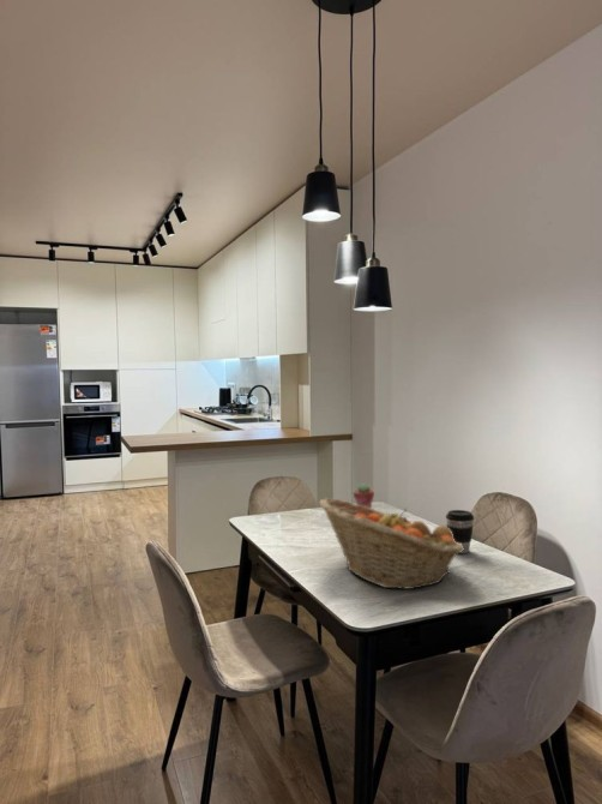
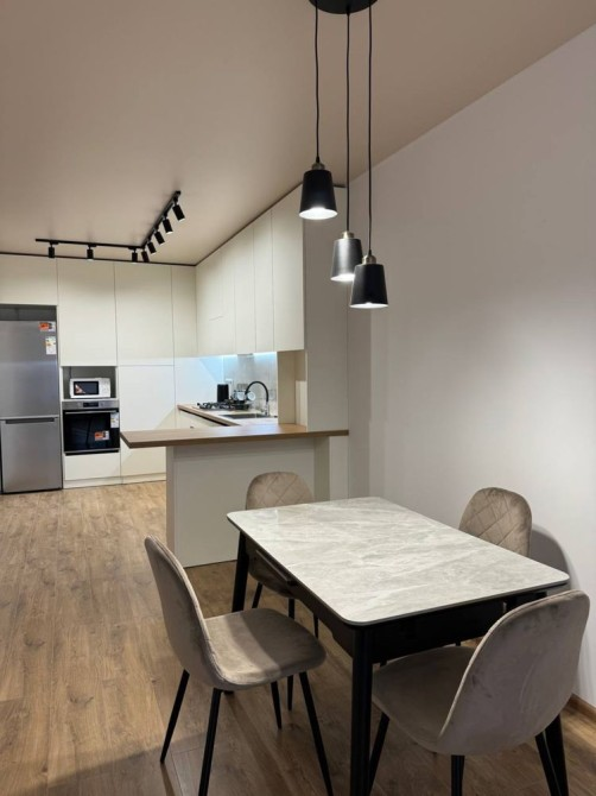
- potted succulent [353,482,375,509]
- fruit basket [318,497,464,590]
- coffee cup [445,509,475,554]
